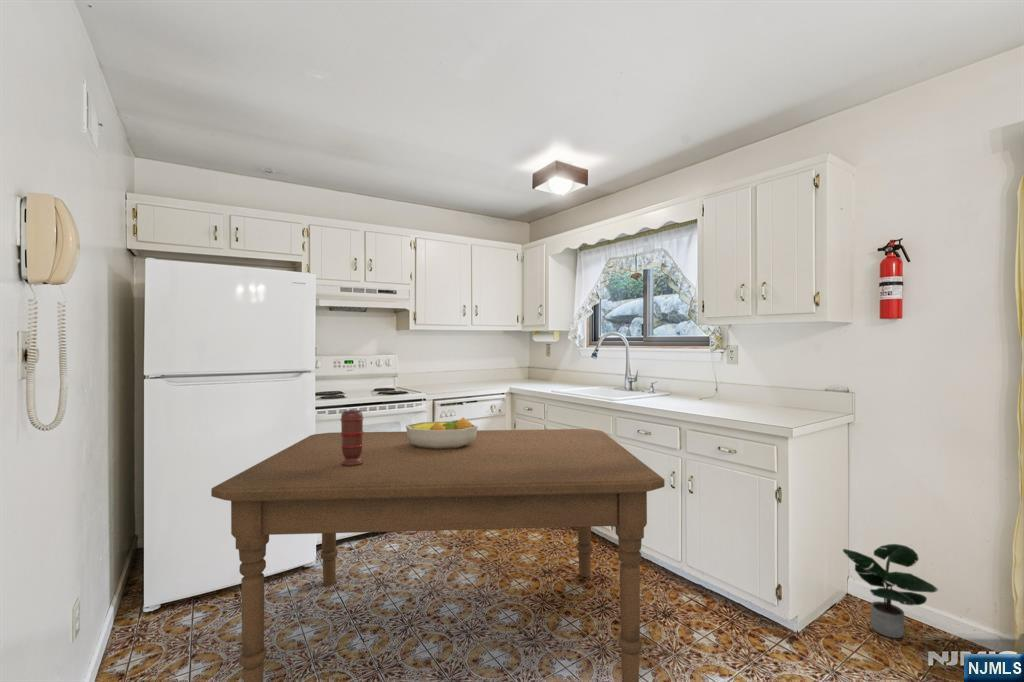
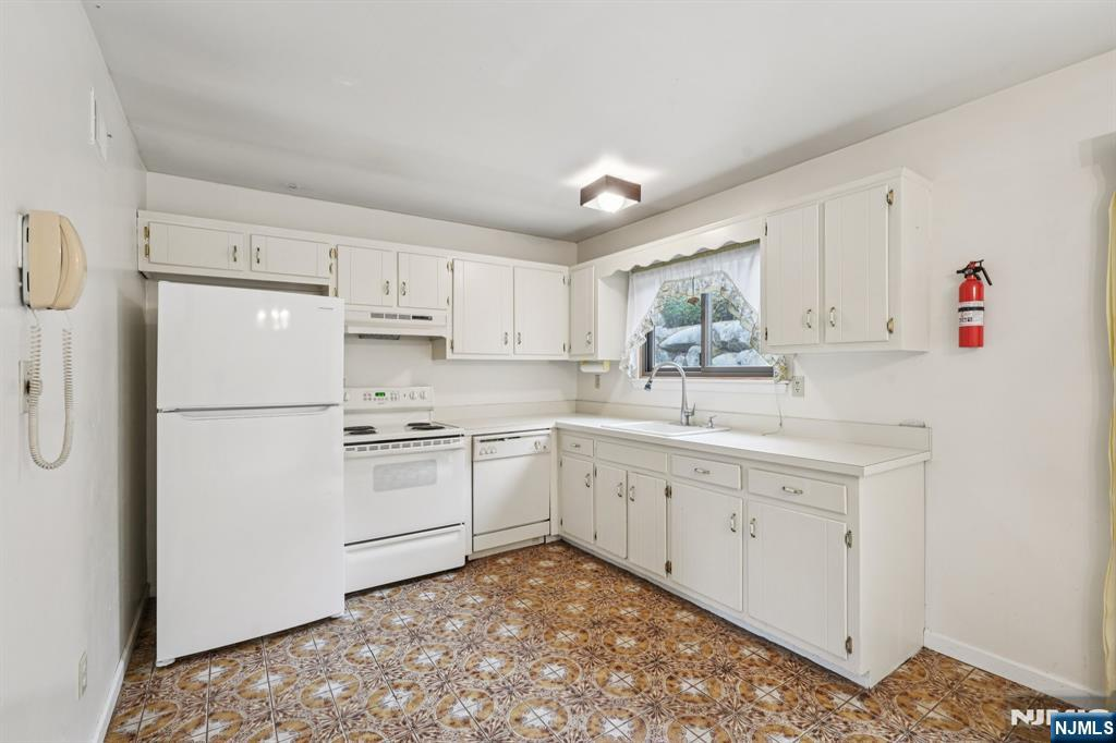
- spice grinder [339,409,365,466]
- fruit bowl [405,417,479,449]
- potted plant [841,543,939,639]
- dining table [210,428,666,682]
